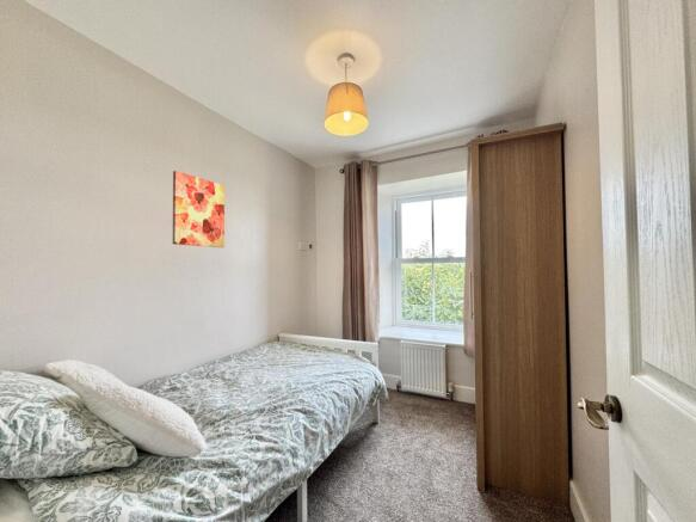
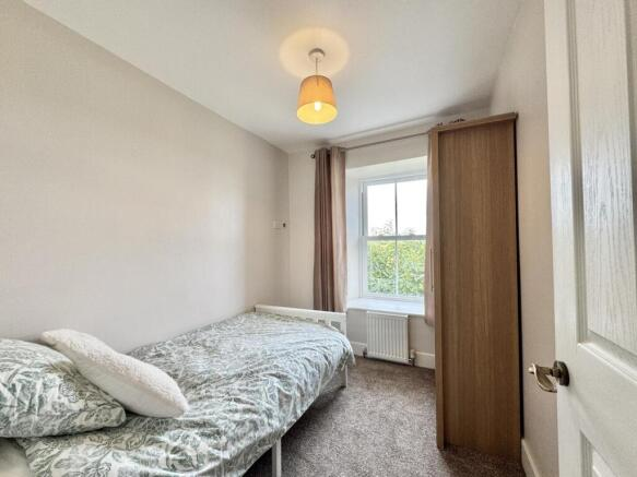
- wall art [172,170,226,248]
